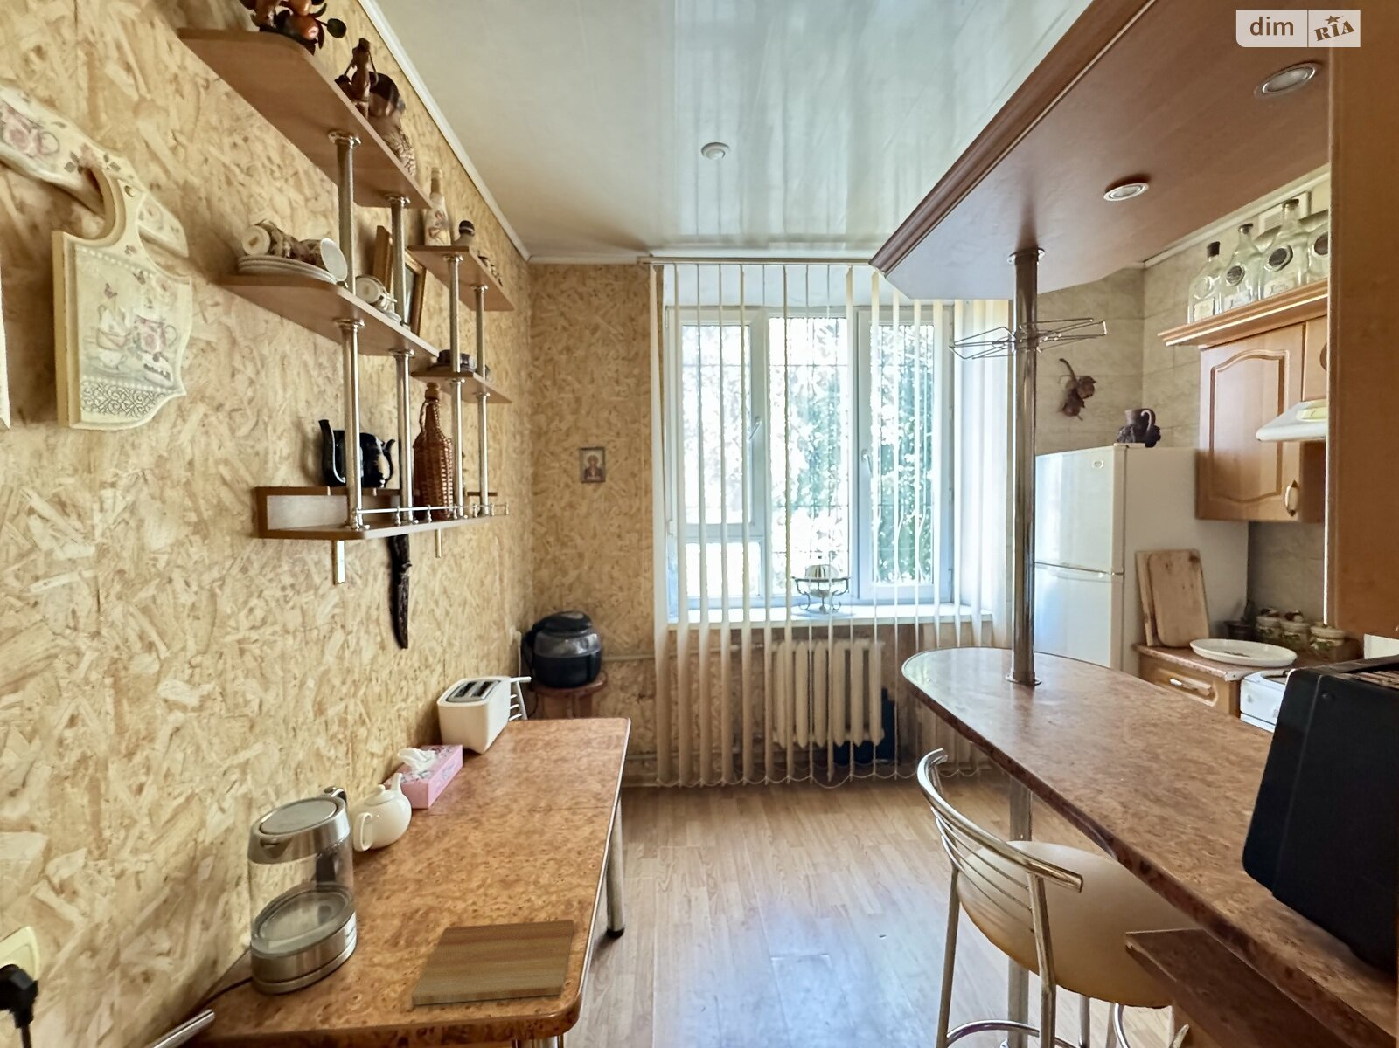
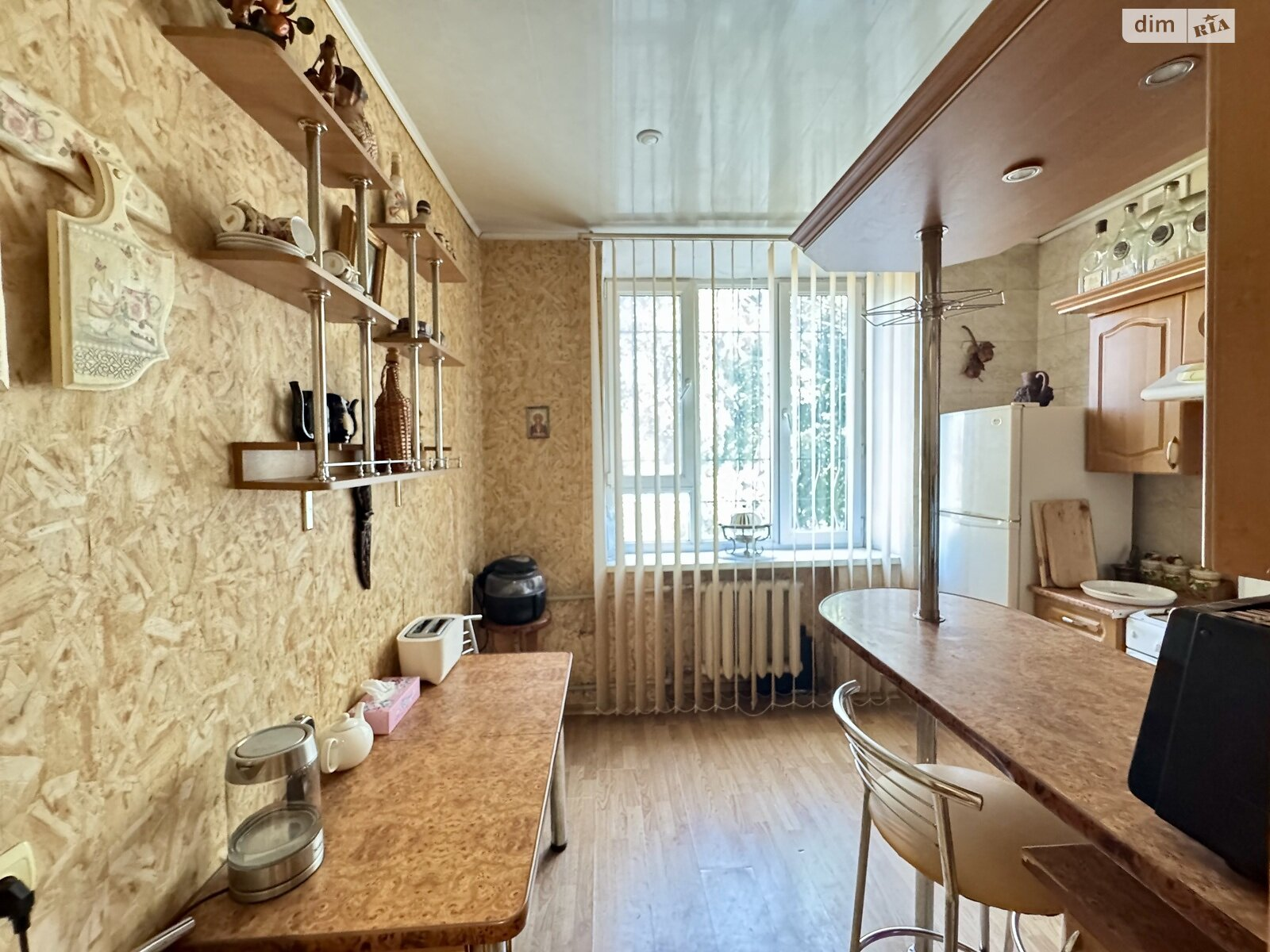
- cutting board [411,919,574,1006]
